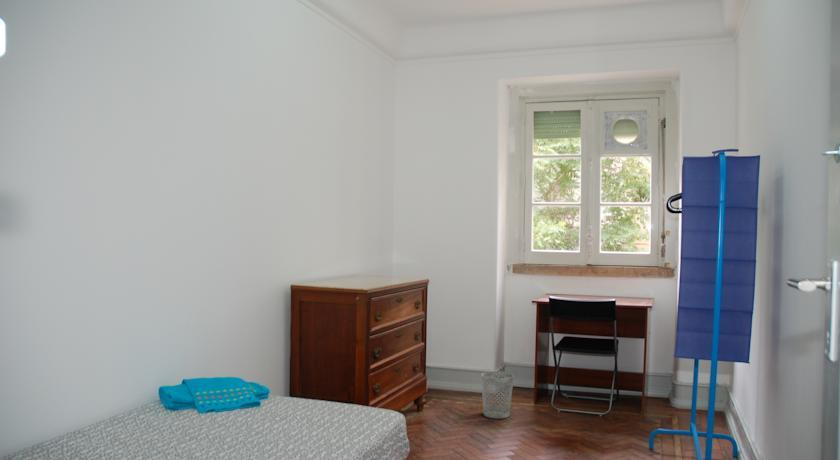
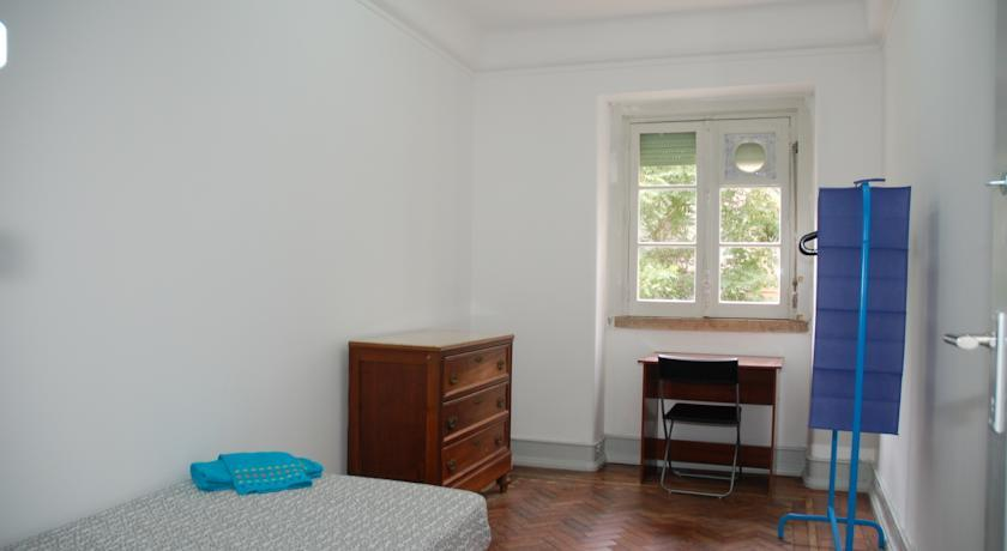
- wastebasket [480,370,515,419]
